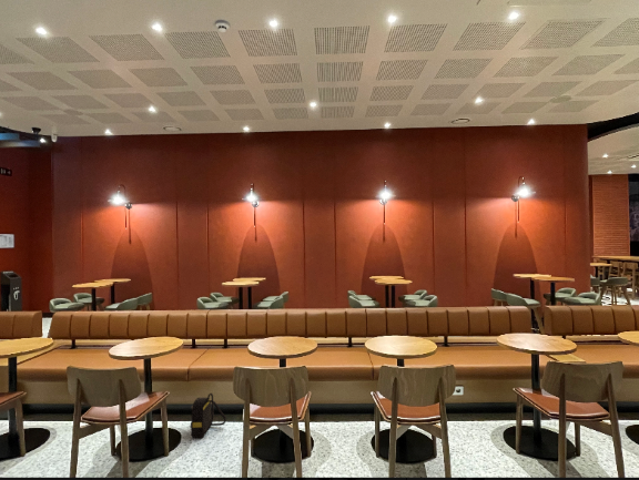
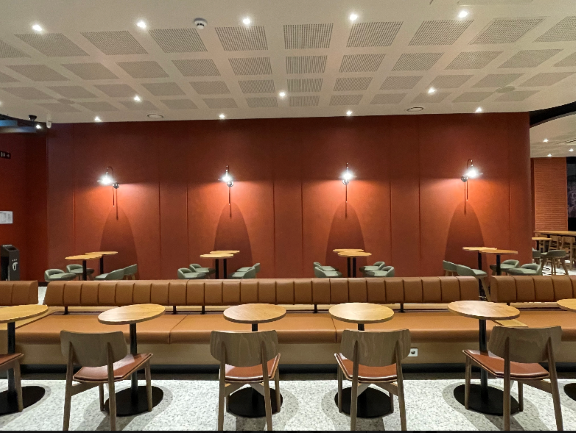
- backpack [189,392,227,439]
